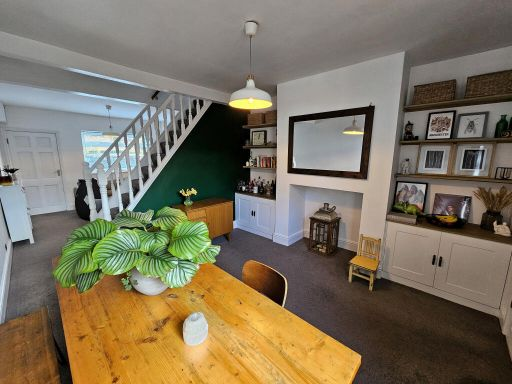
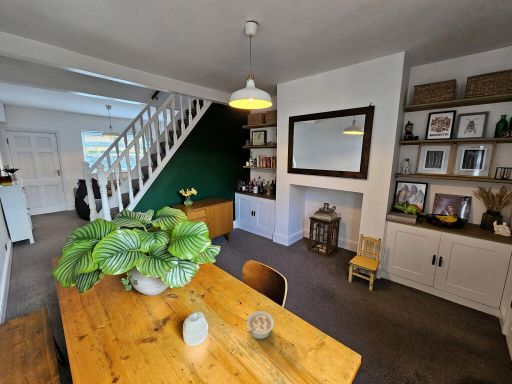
+ legume [246,310,275,340]
